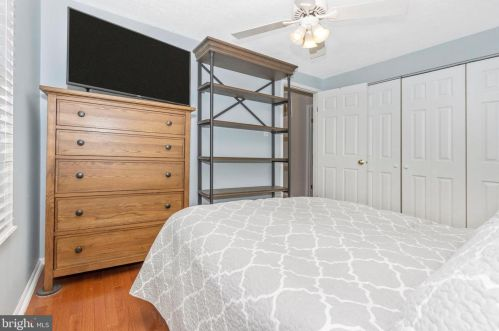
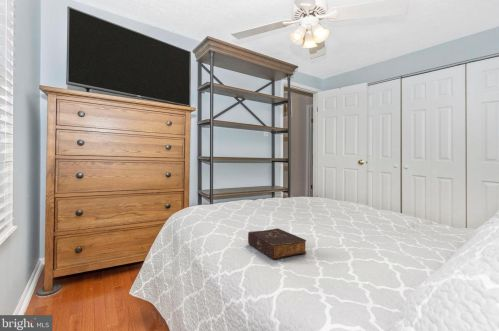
+ book [247,227,307,261]
